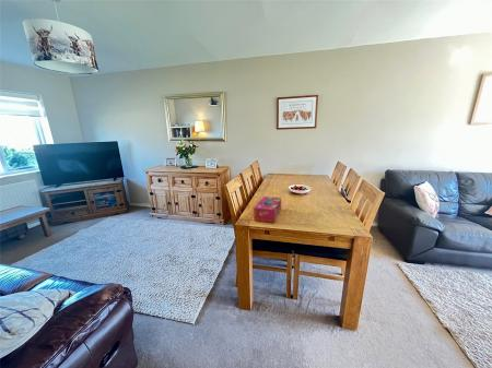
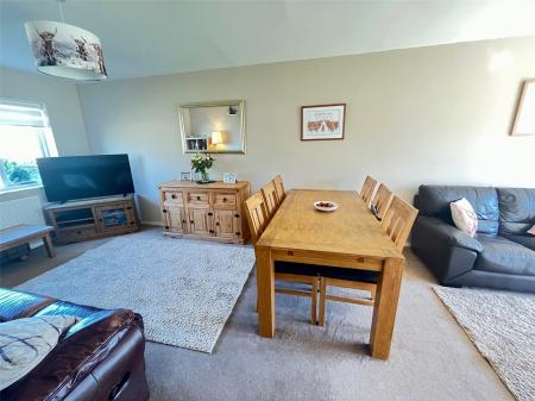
- tissue box [253,195,282,224]
